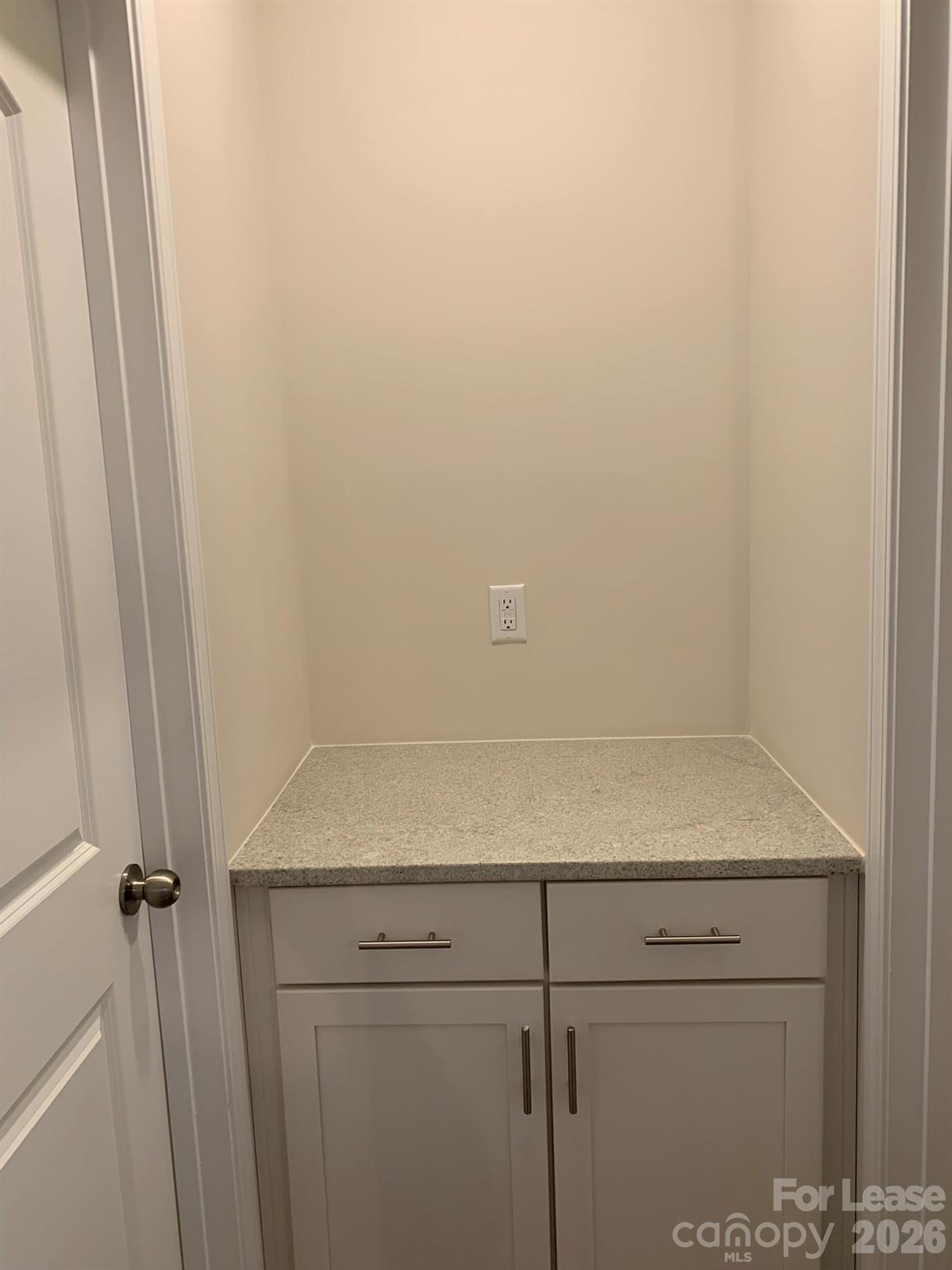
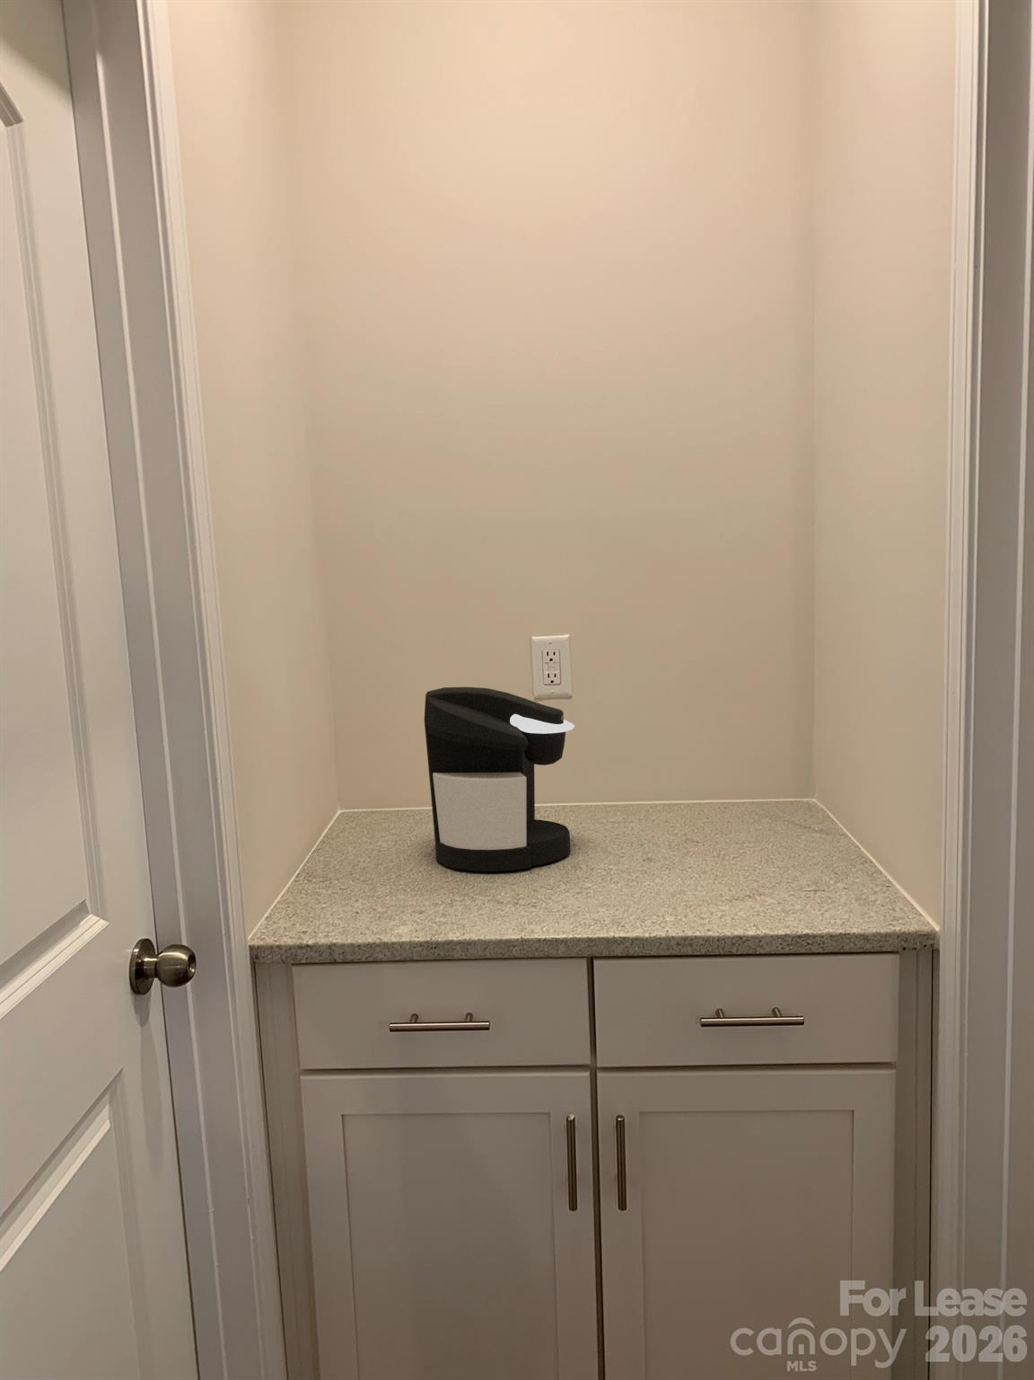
+ coffee maker [424,687,576,873]
